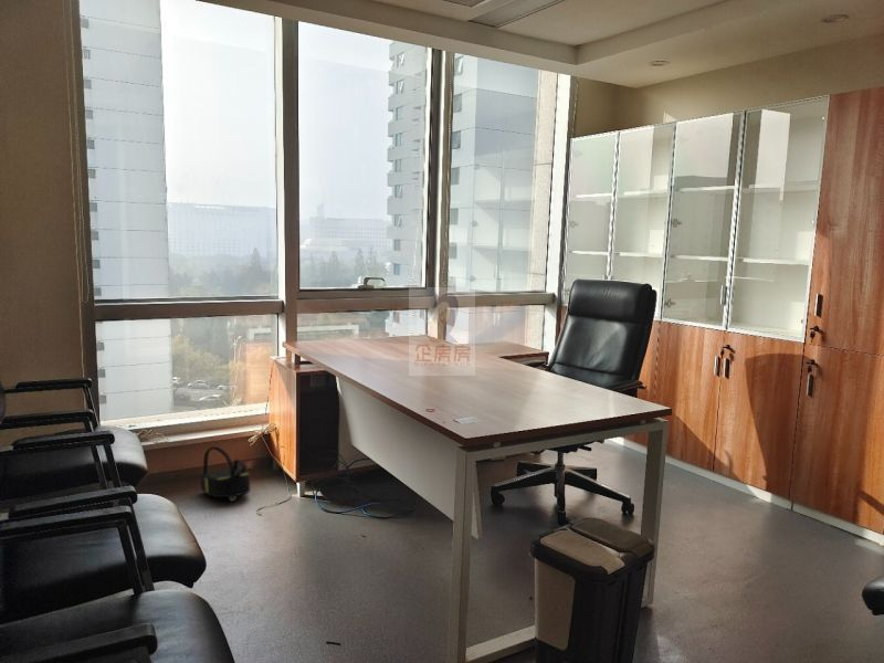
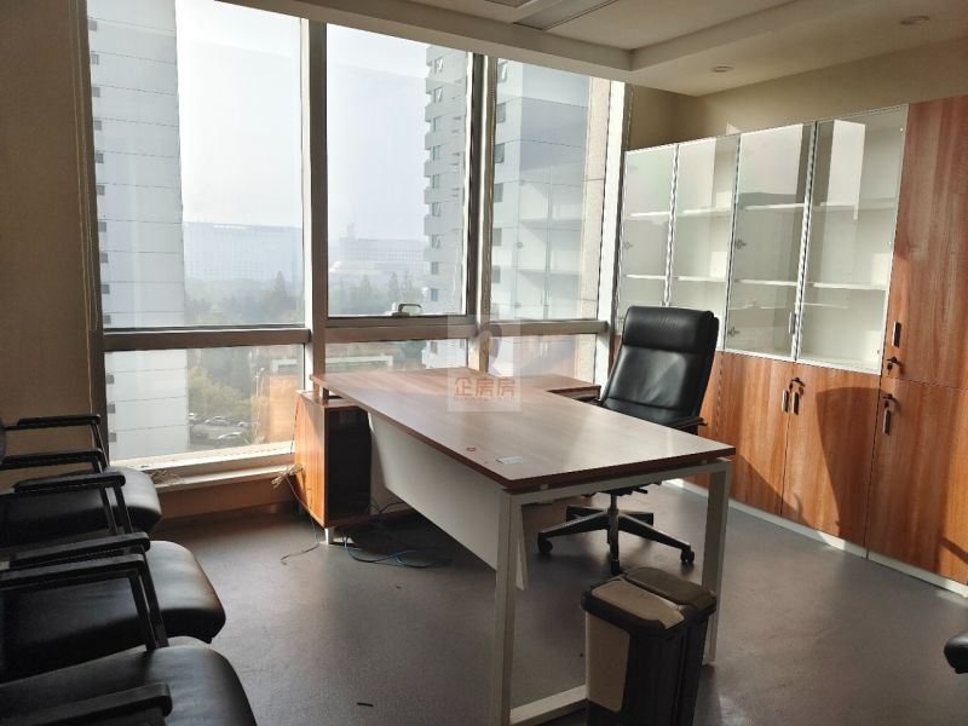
- backpack [199,445,252,503]
